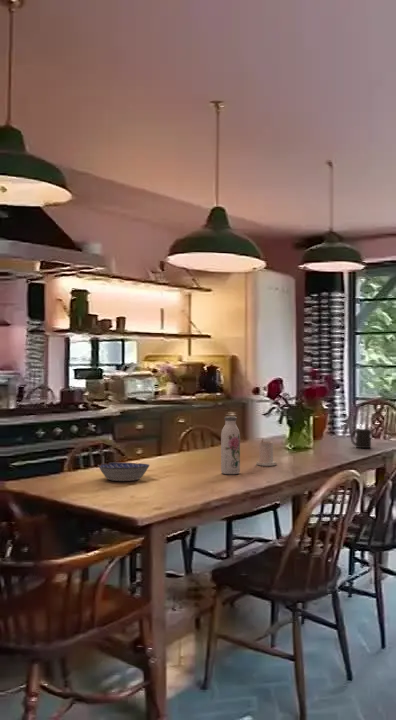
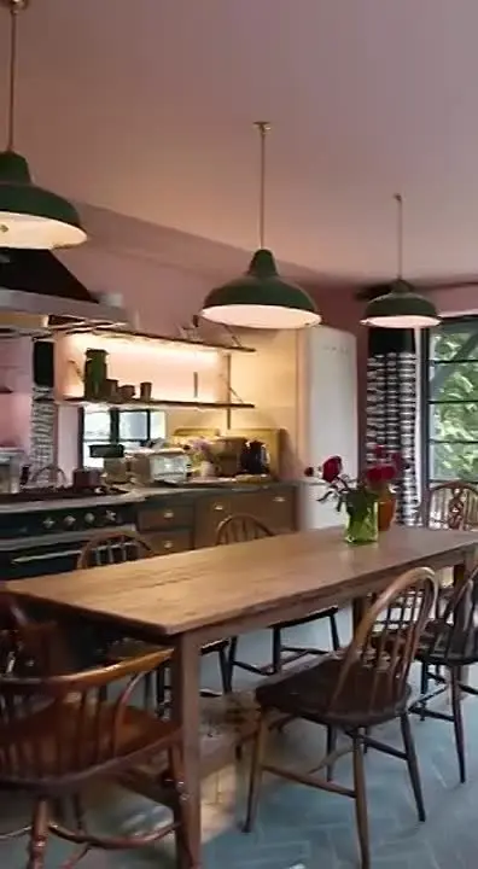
- mug [350,428,372,449]
- bowl [97,461,151,482]
- candle [255,438,278,467]
- water bottle [220,415,241,475]
